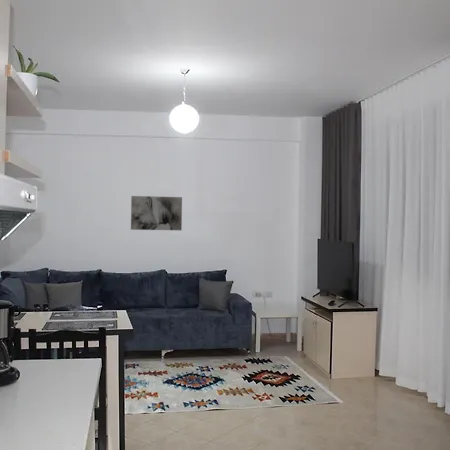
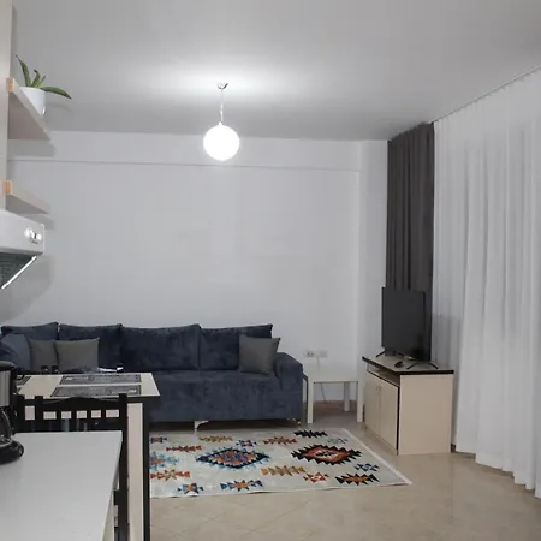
- wall art [130,195,183,231]
